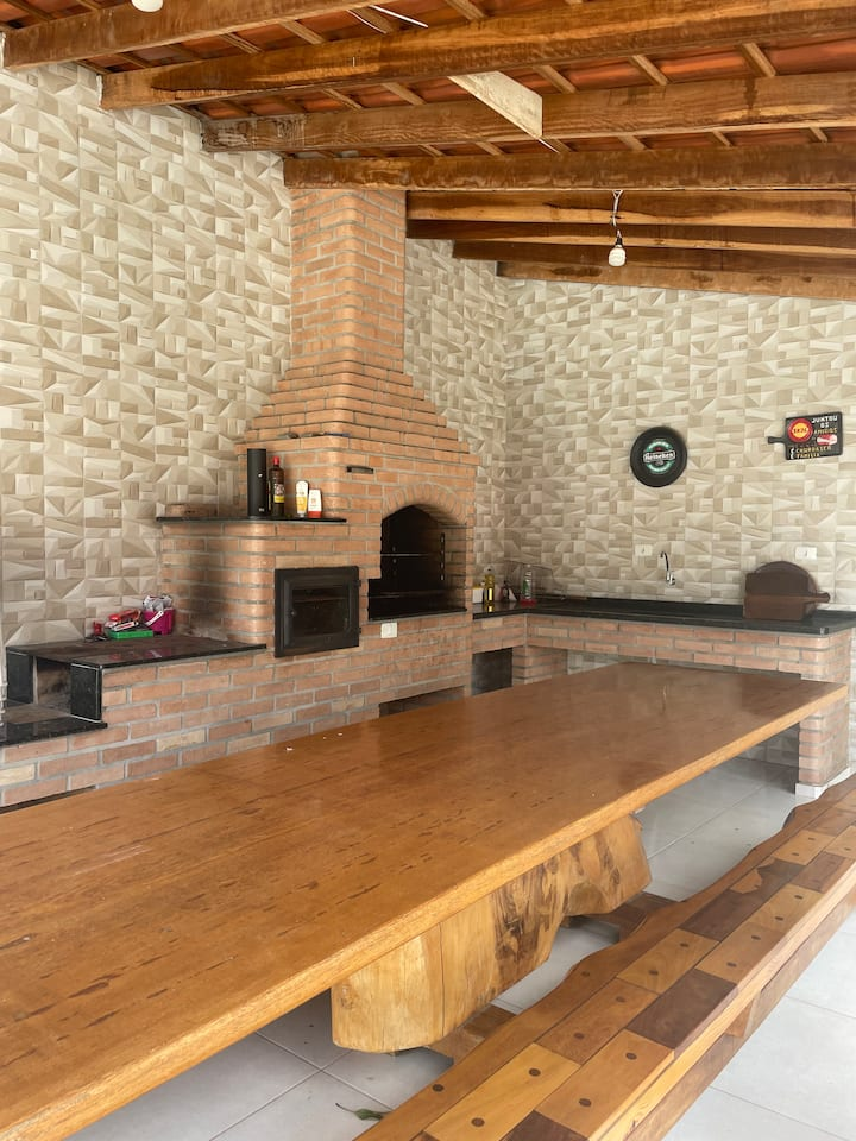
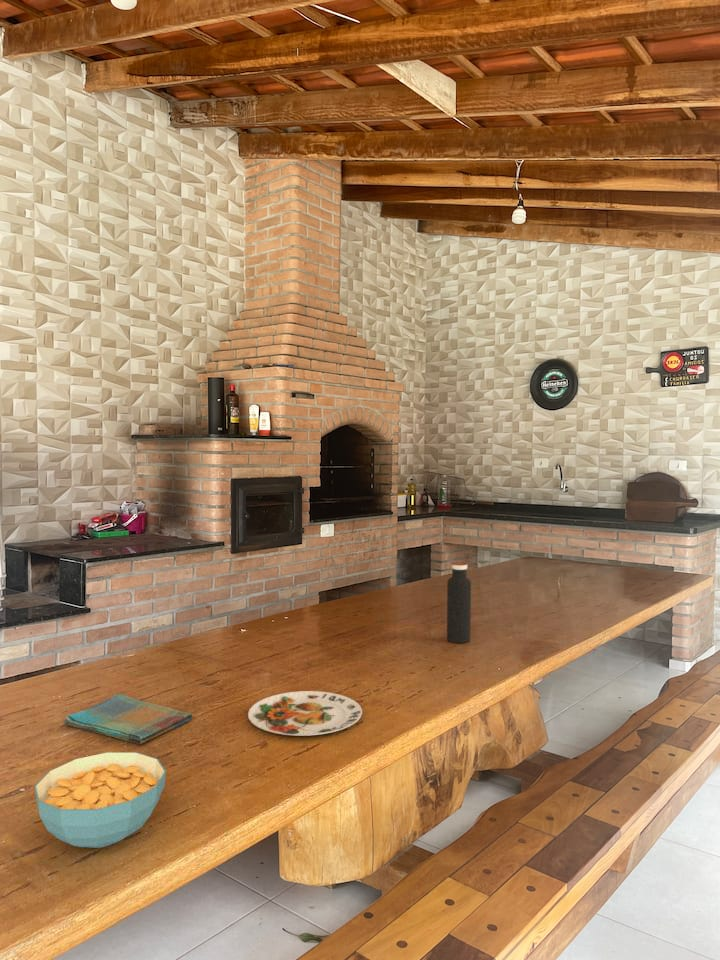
+ cereal bowl [33,751,167,849]
+ dish towel [63,693,194,745]
+ water bottle [446,561,472,644]
+ plate [247,690,363,737]
